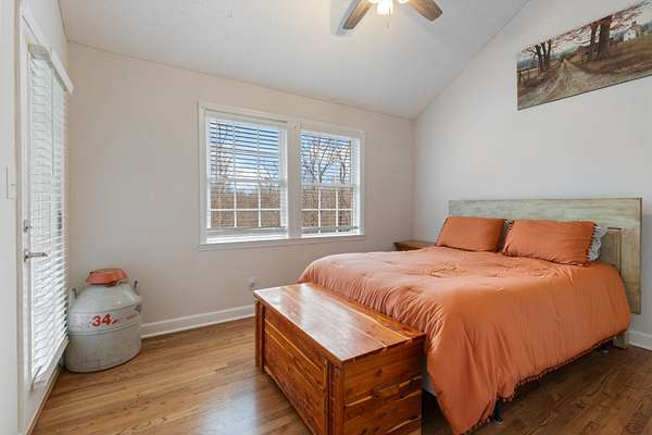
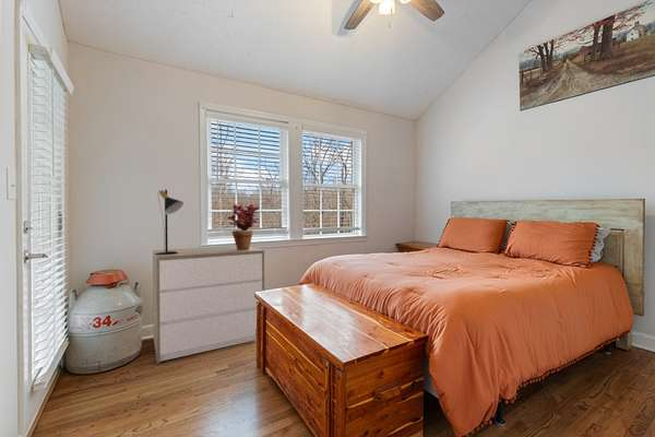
+ dresser [152,245,265,364]
+ table lamp [155,189,184,255]
+ potted plant [227,203,260,250]
